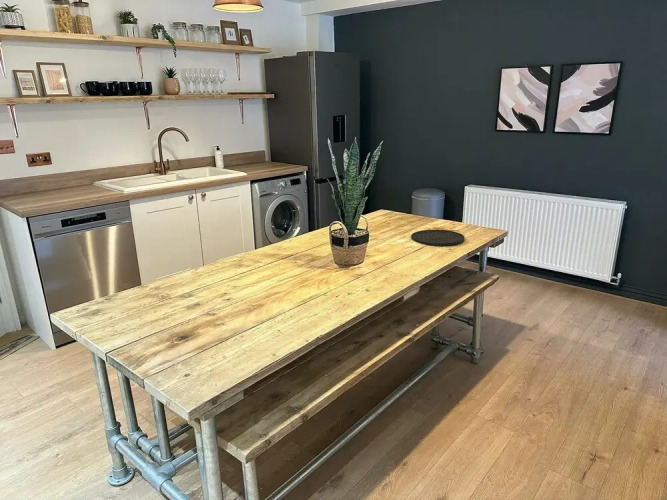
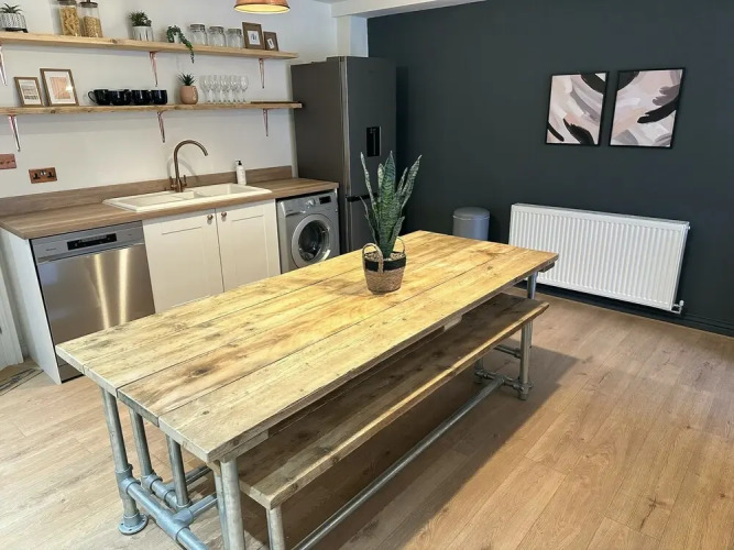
- plate [410,229,466,247]
